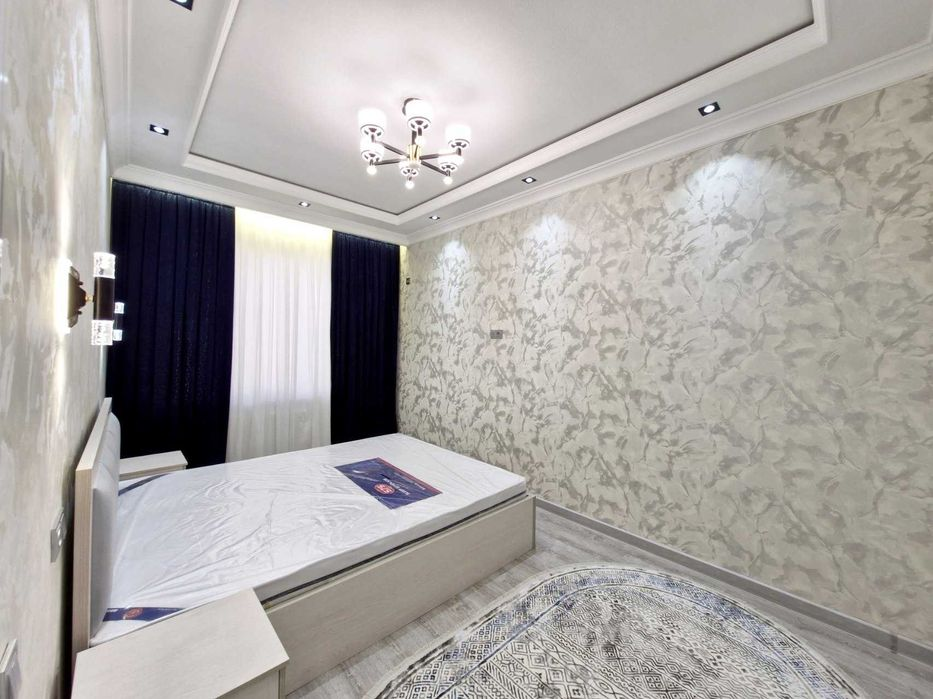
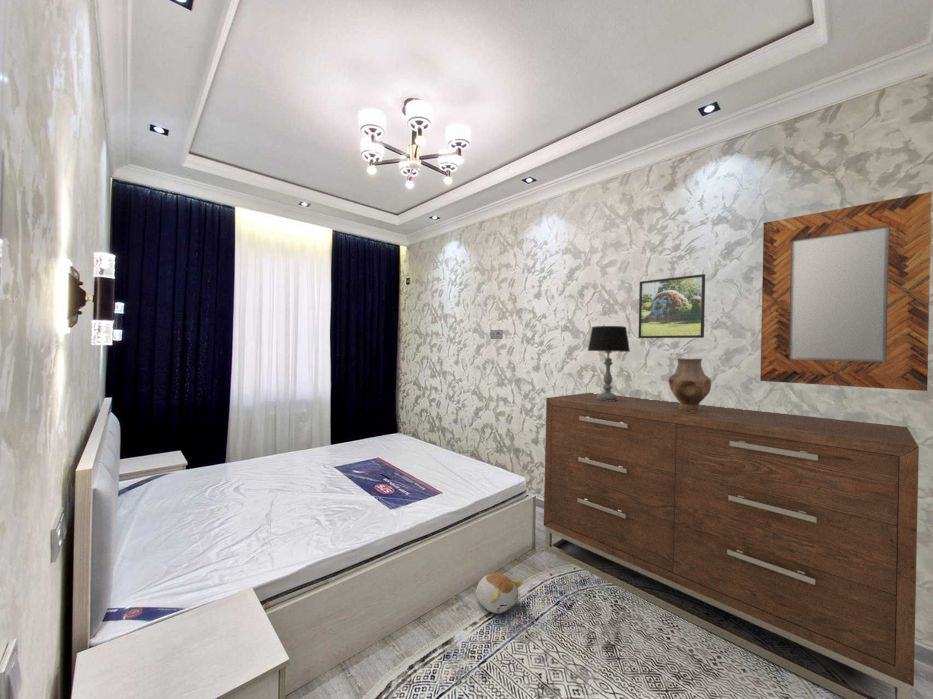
+ home mirror [759,191,932,392]
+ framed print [637,273,706,339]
+ dresser [543,392,920,699]
+ table lamp [586,325,631,401]
+ vase [668,357,712,411]
+ plush toy [475,572,524,614]
